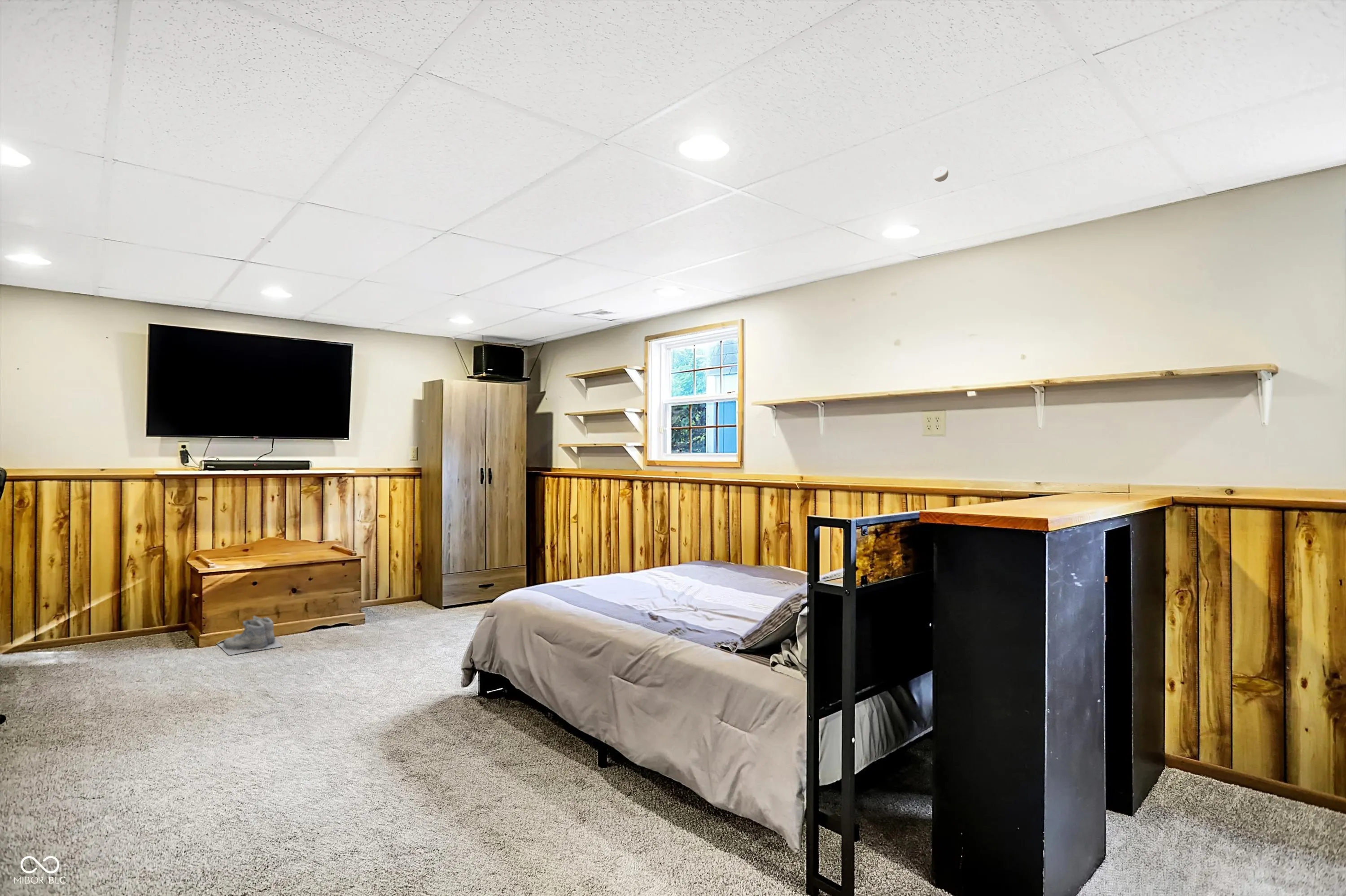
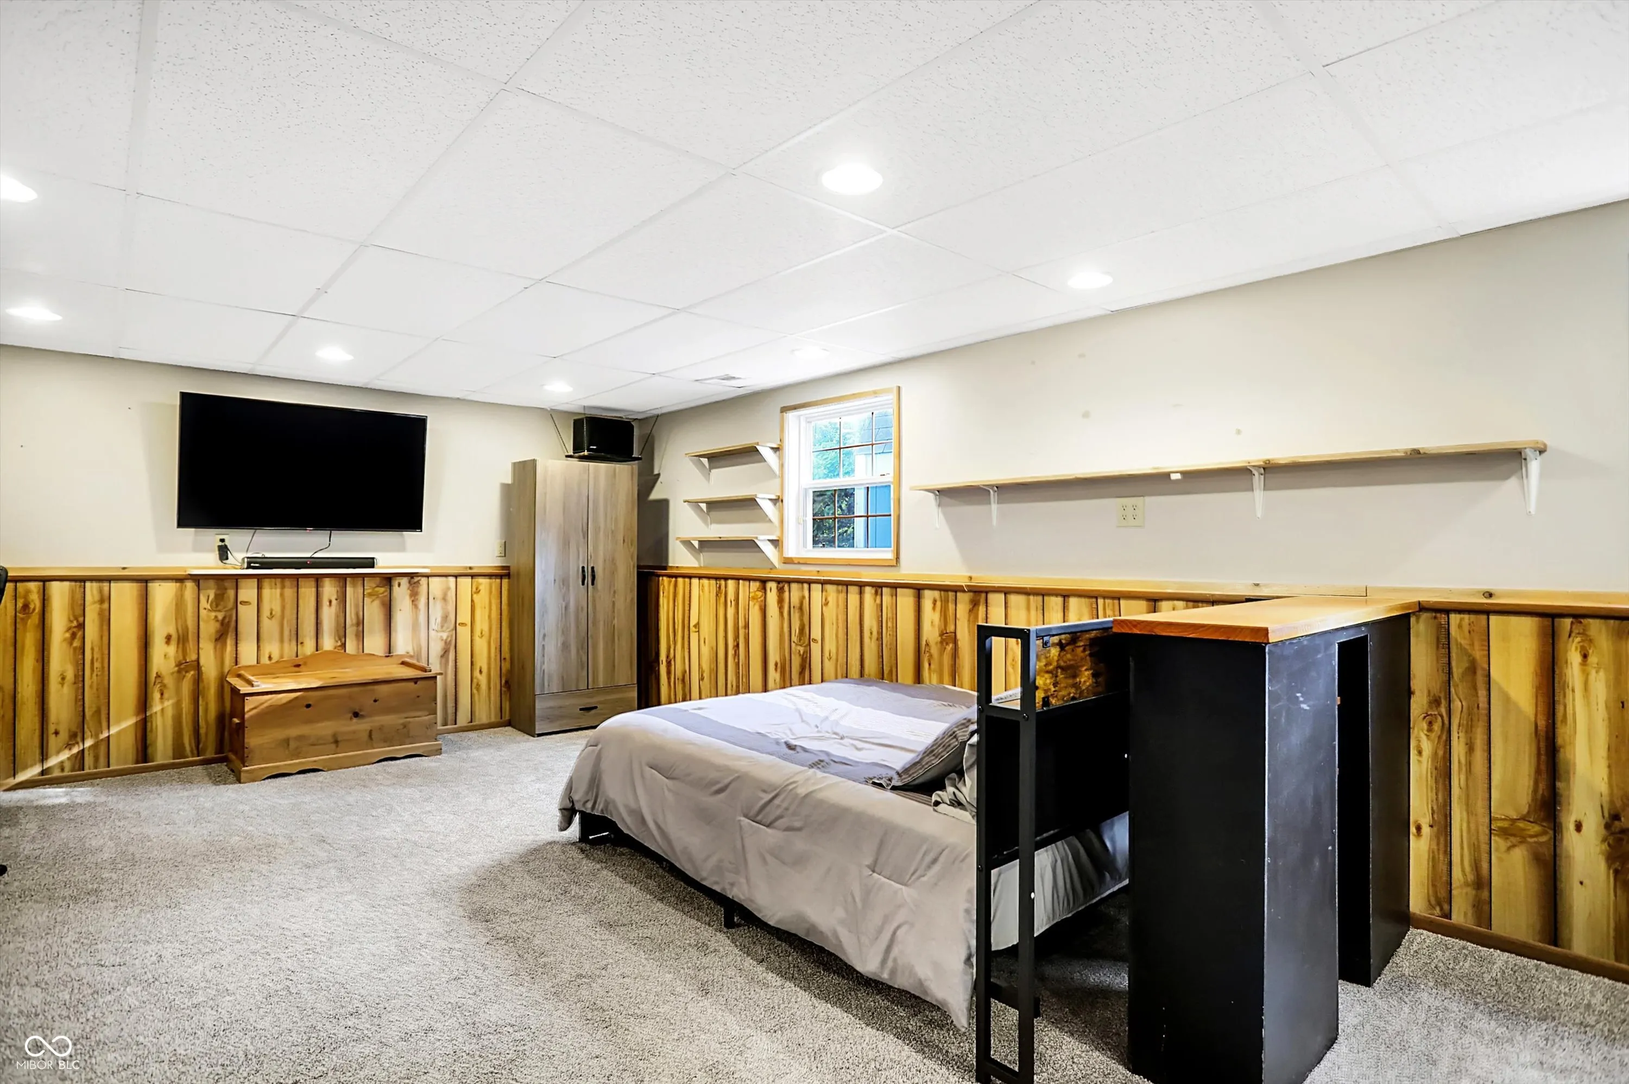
- eyeball [933,166,949,182]
- boots [217,615,284,656]
